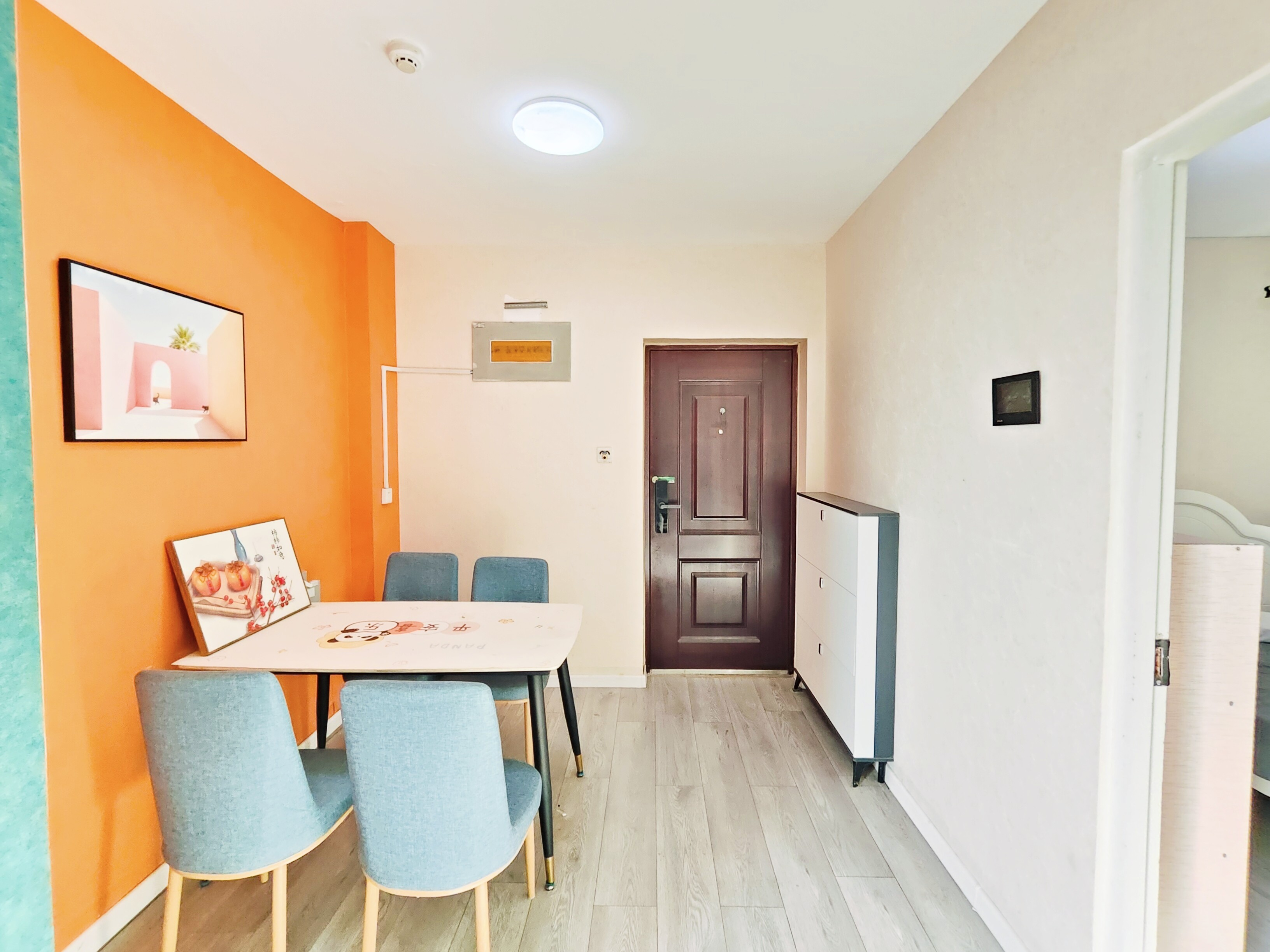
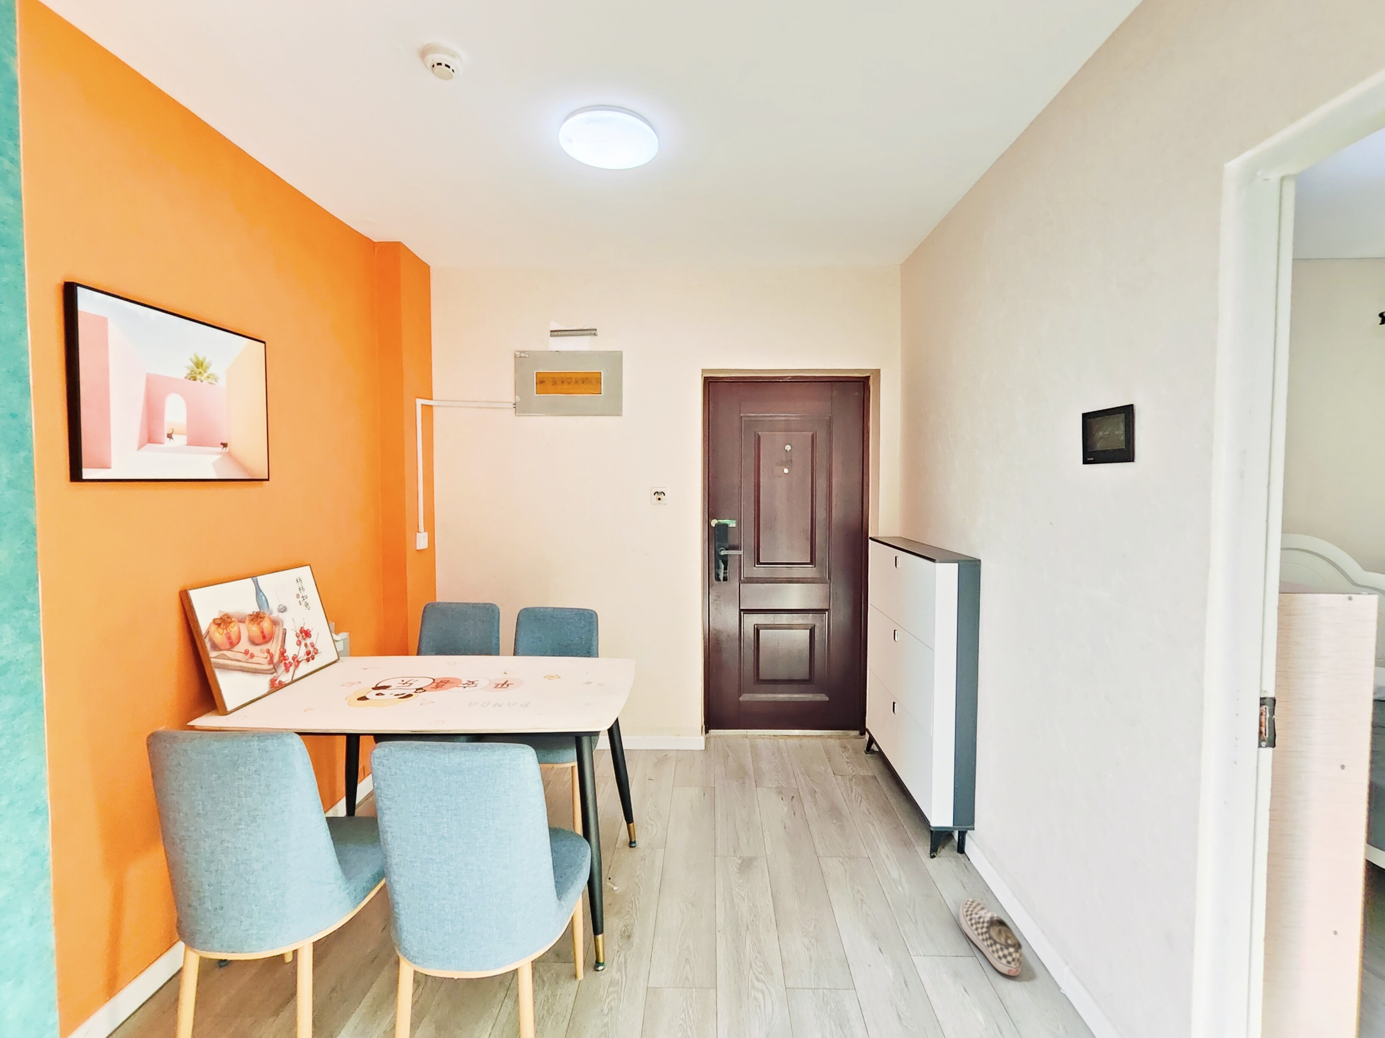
+ sneaker [959,898,1023,977]
